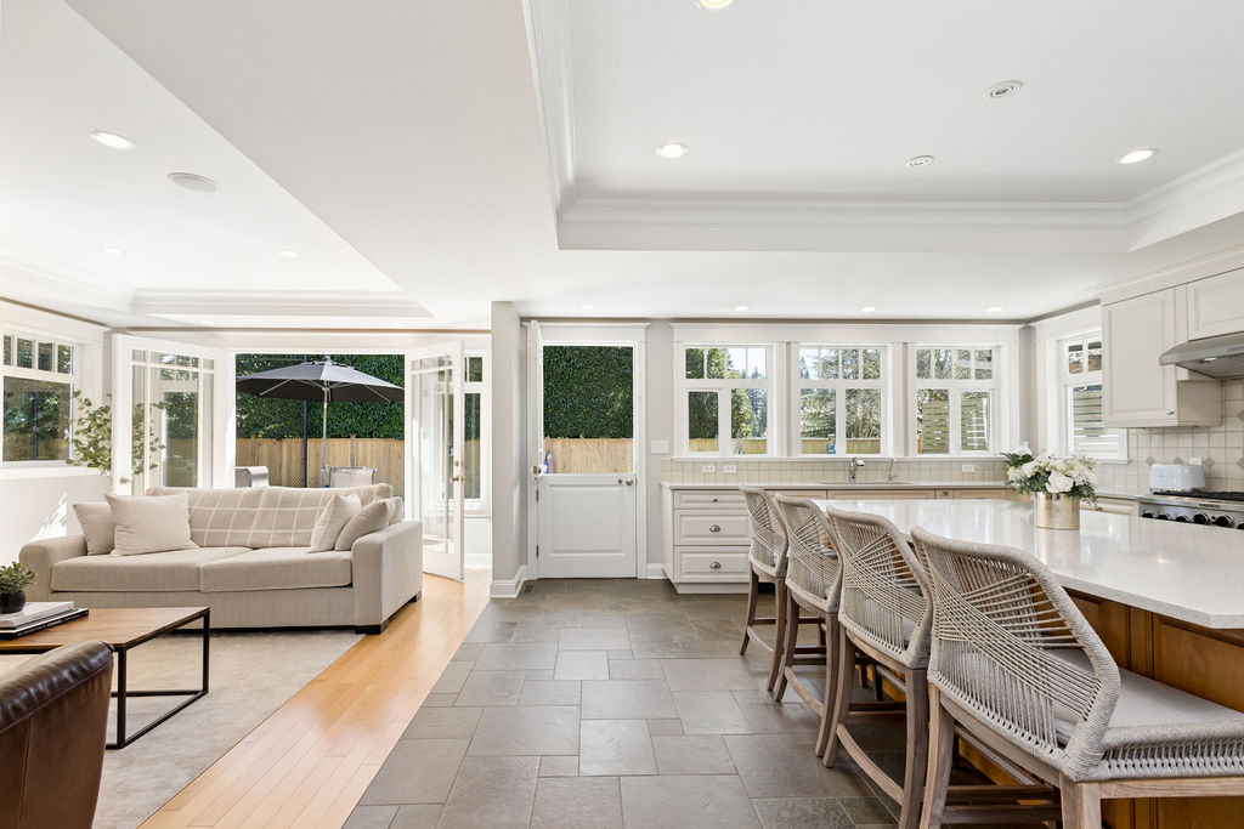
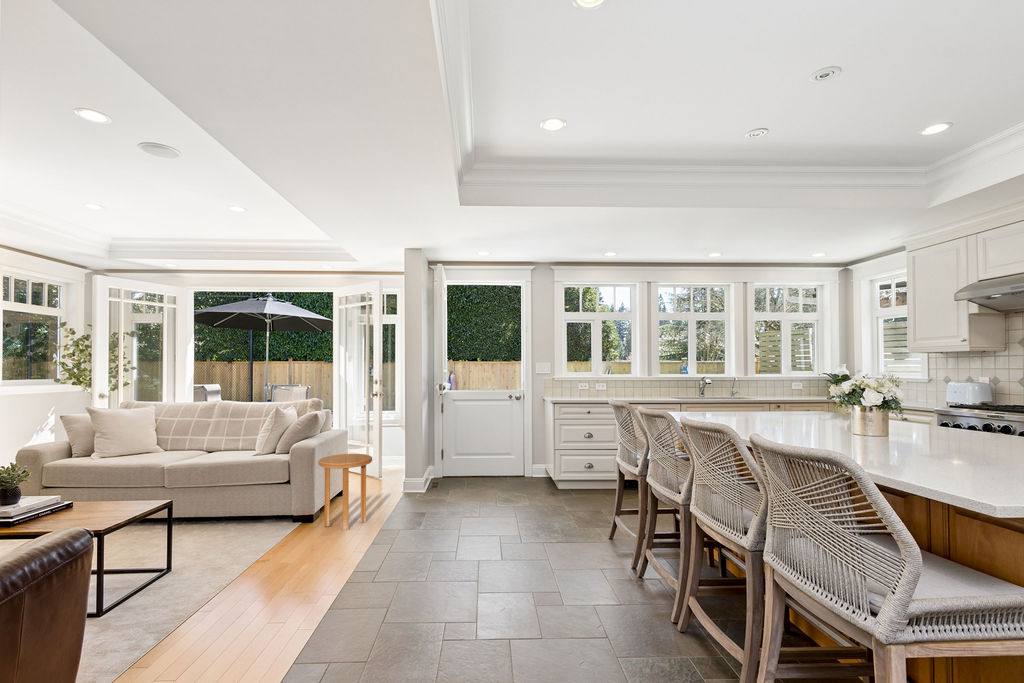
+ side table [317,453,373,531]
